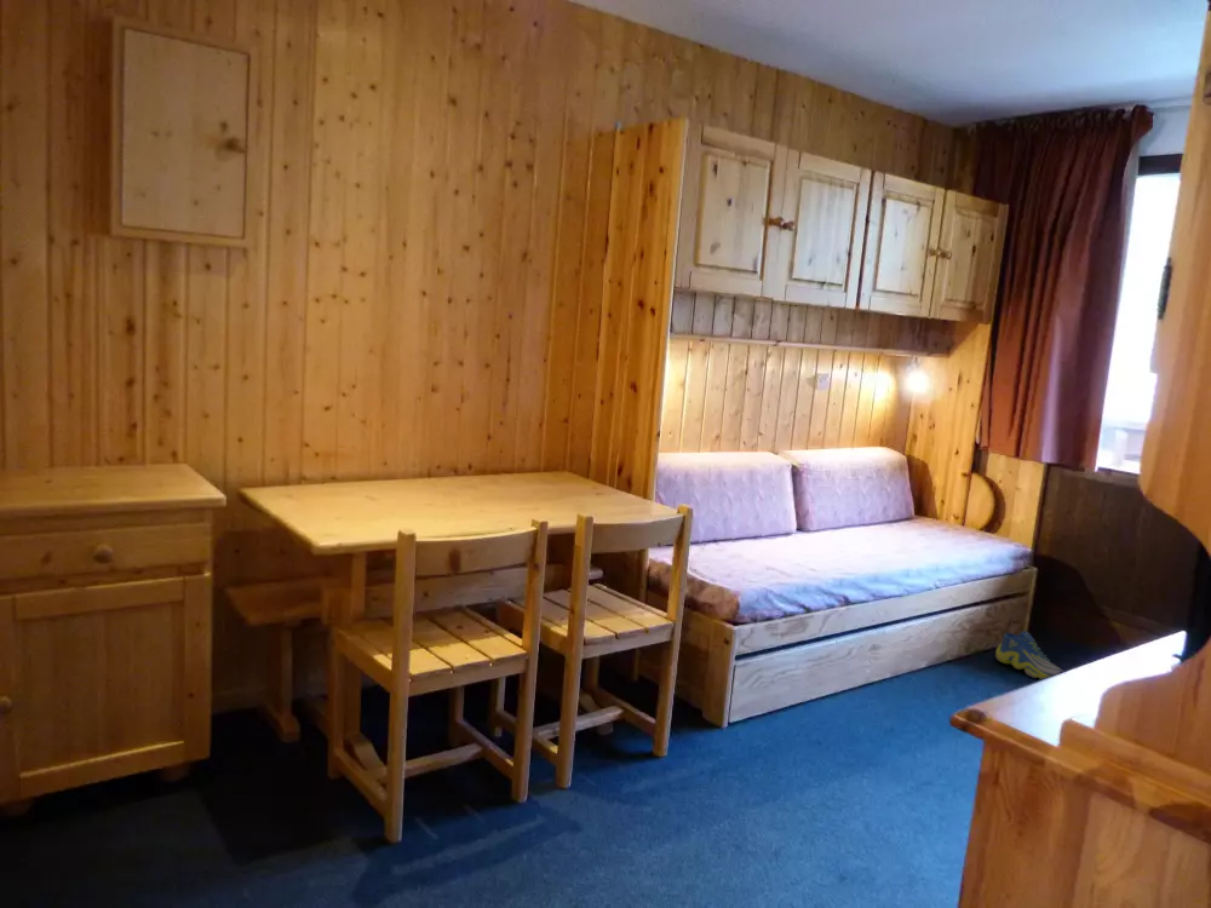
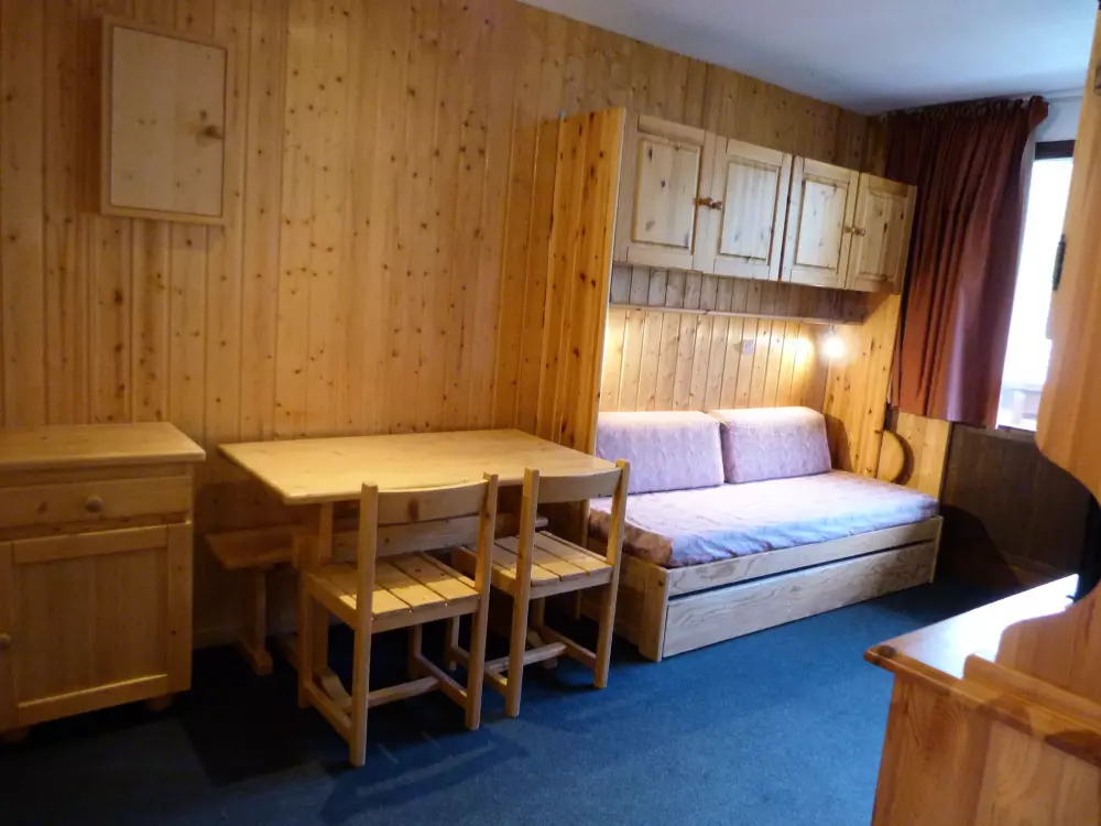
- sneaker [994,630,1064,680]
